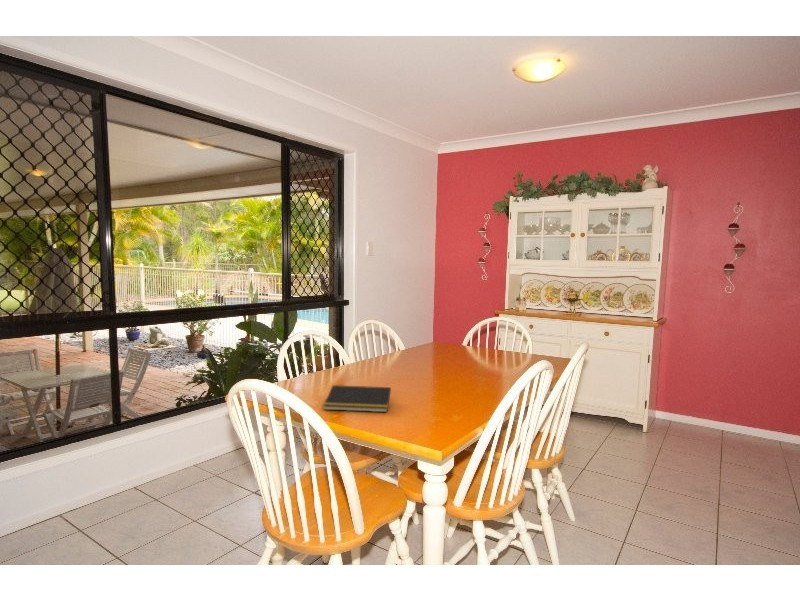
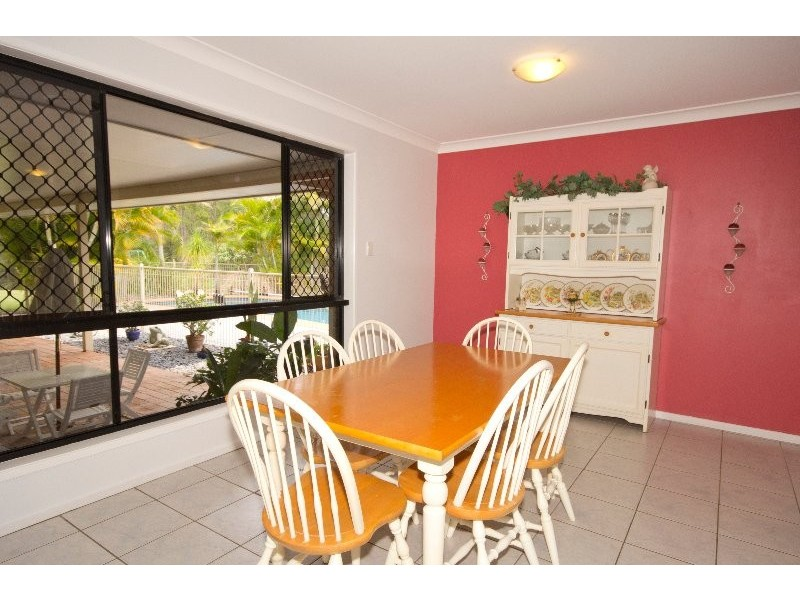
- notepad [322,384,392,413]
